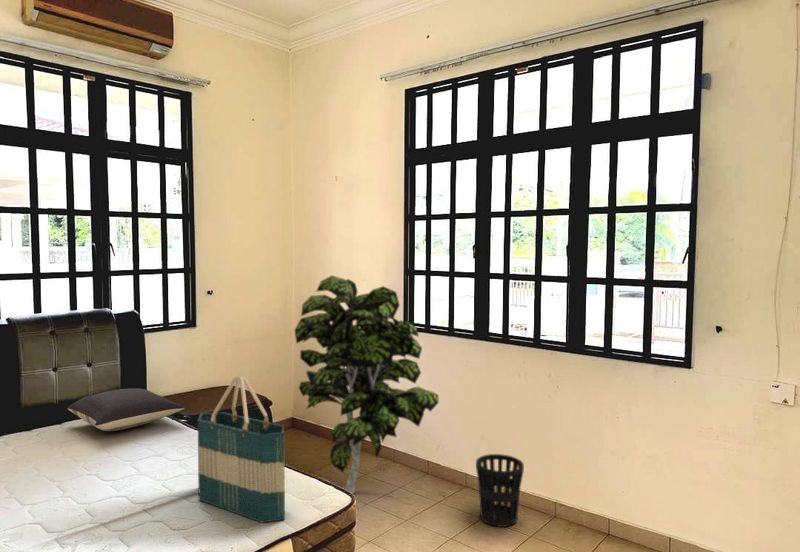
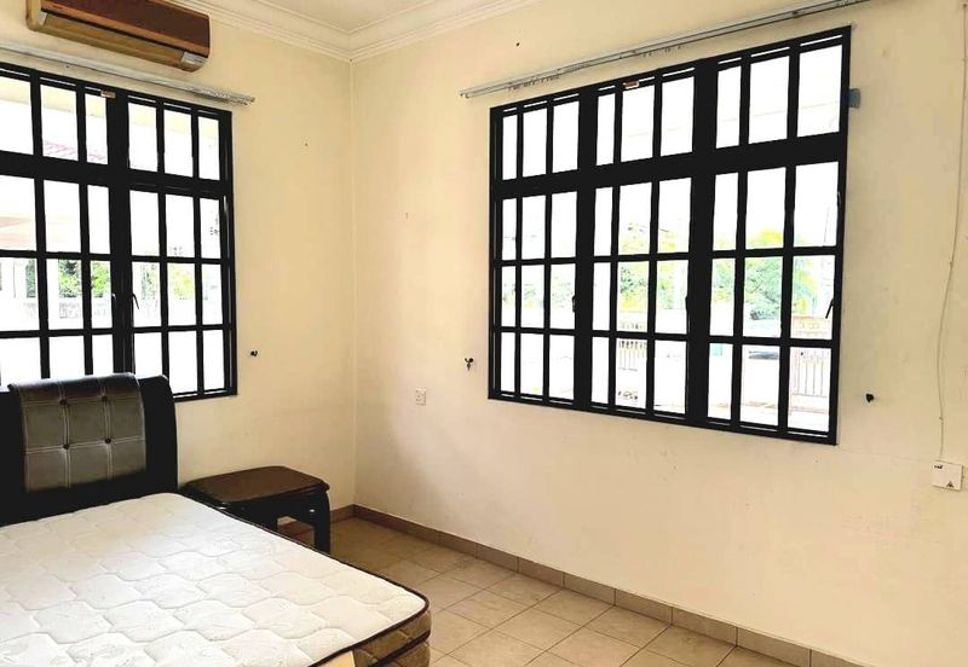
- wastebasket [475,453,525,528]
- indoor plant [293,274,440,495]
- tote bag [197,374,286,524]
- pillow [67,387,186,432]
